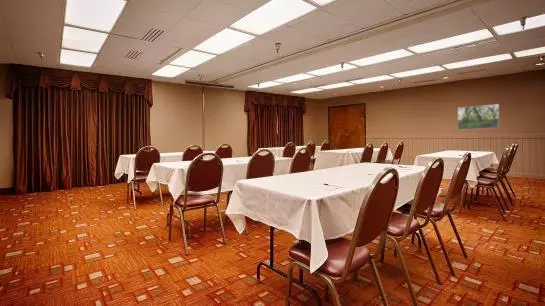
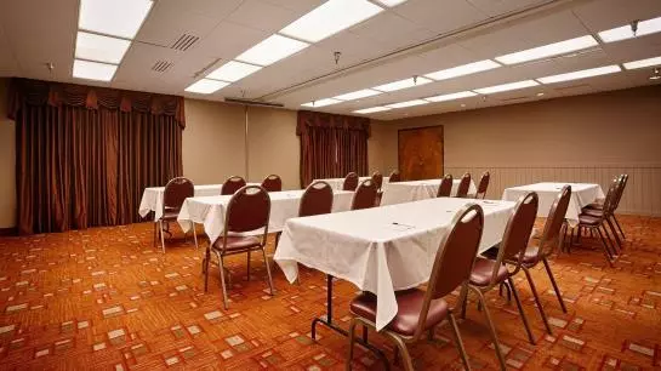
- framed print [457,103,500,130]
